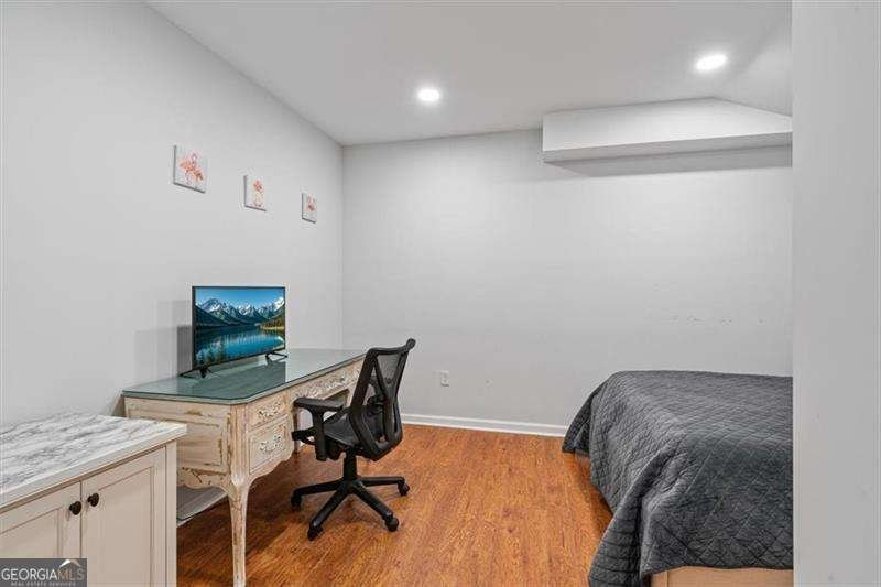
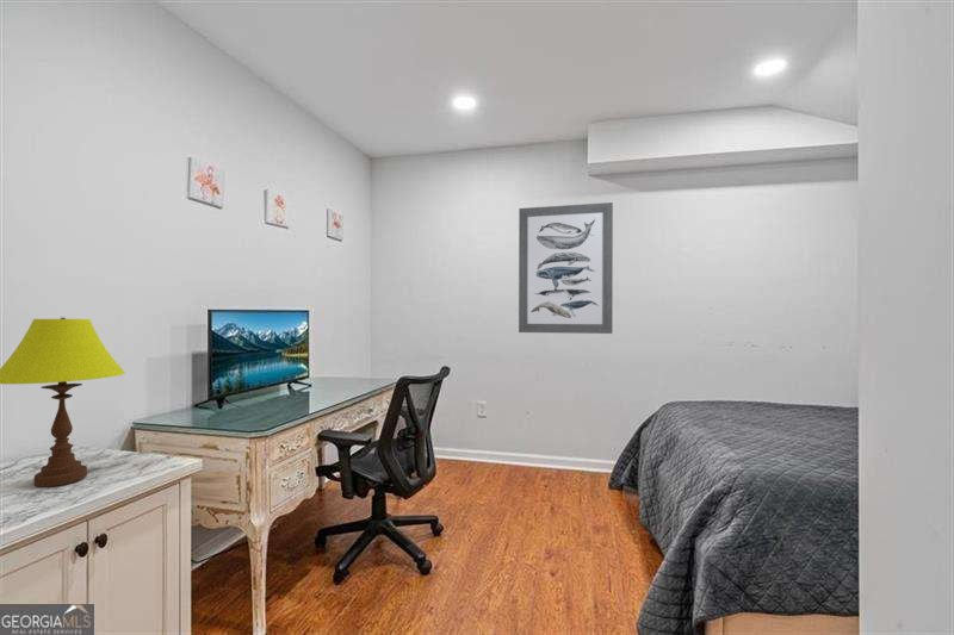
+ wall art [518,201,614,335]
+ table lamp [0,317,126,488]
